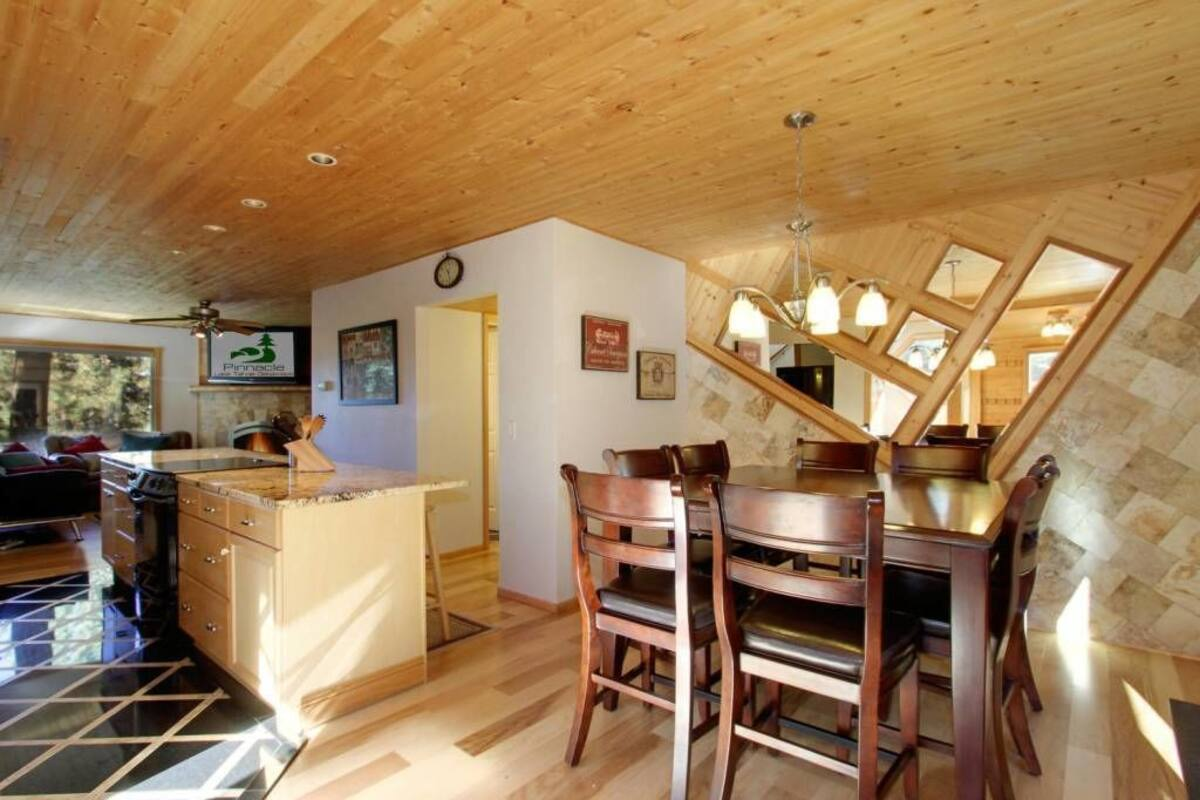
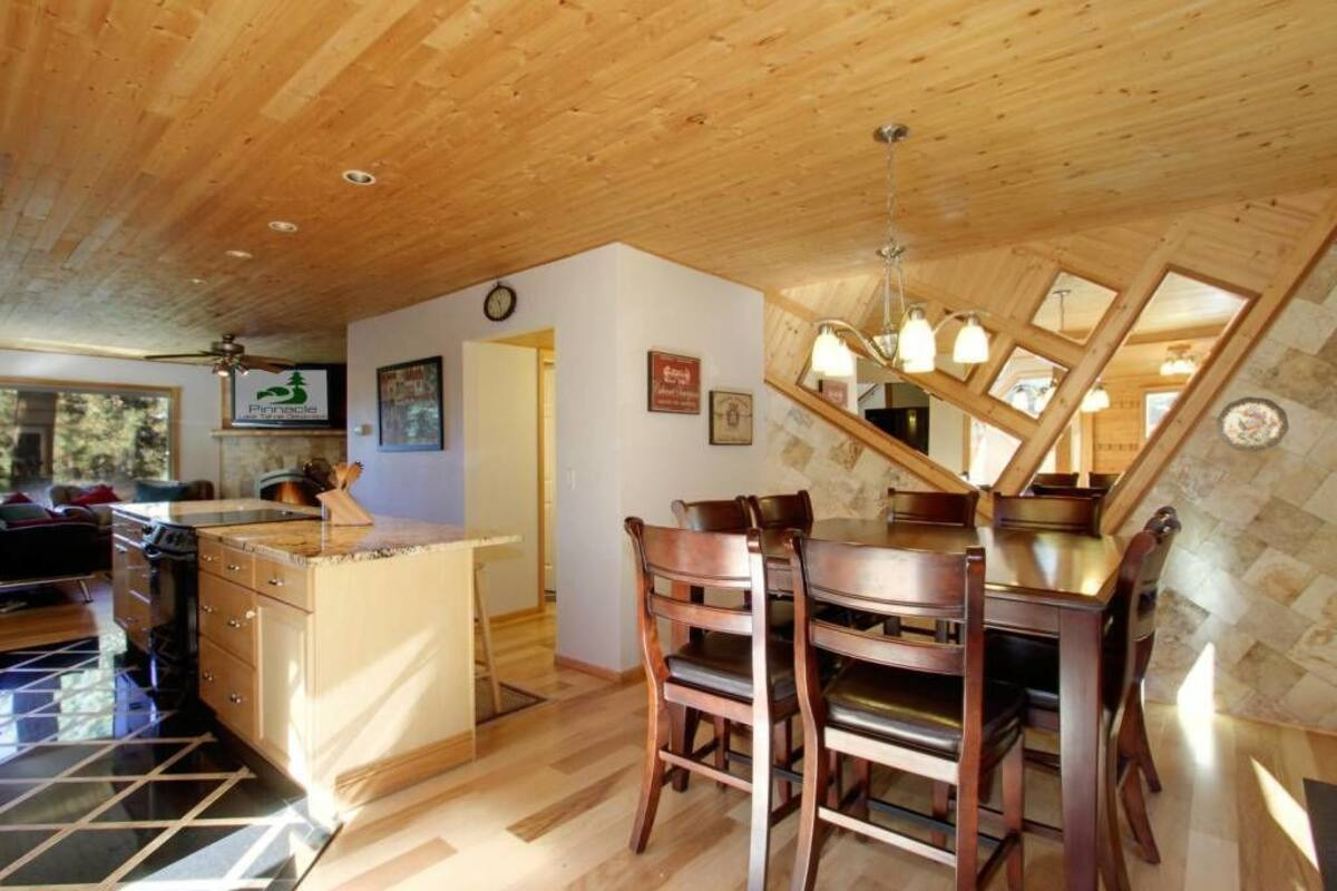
+ decorative plate [1216,395,1290,453]
